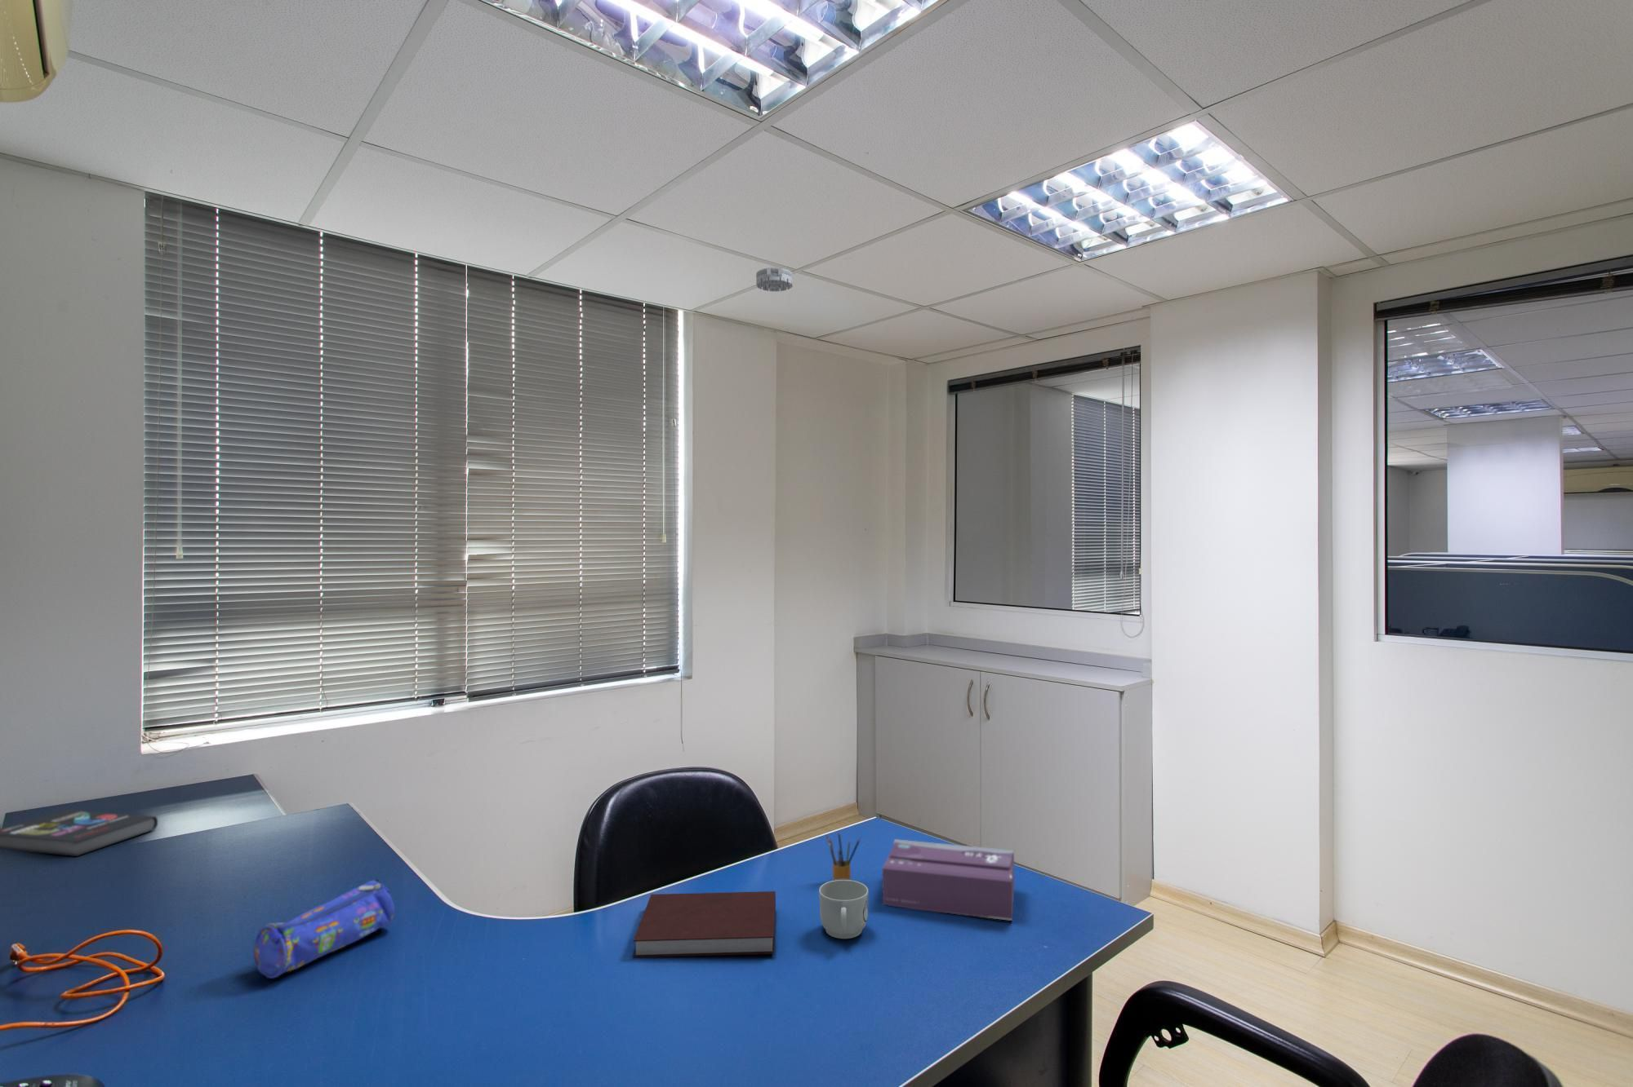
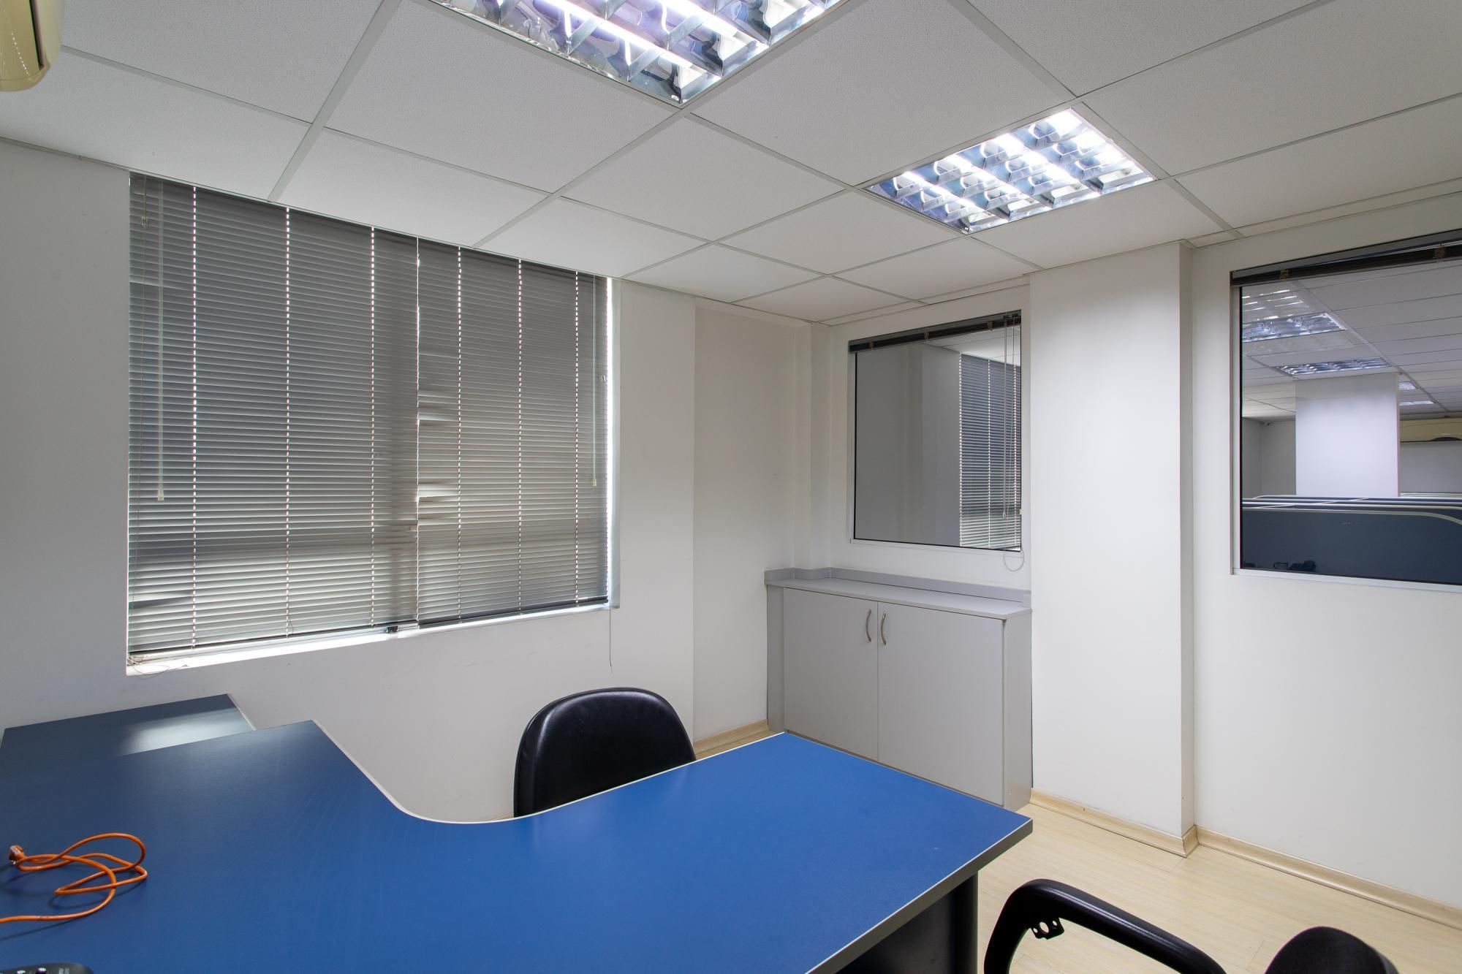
- smoke detector [755,267,794,292]
- mug [818,880,869,939]
- tissue box [881,838,1015,922]
- book [0,809,158,856]
- pencil case [253,878,395,979]
- notebook [633,890,777,958]
- pencil box [826,831,861,881]
